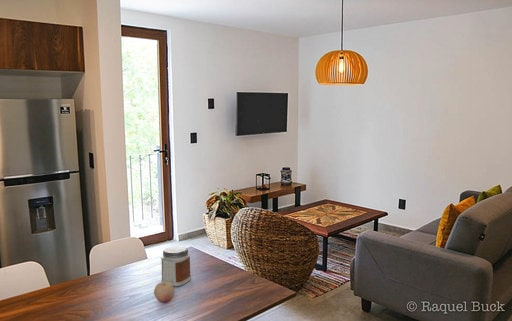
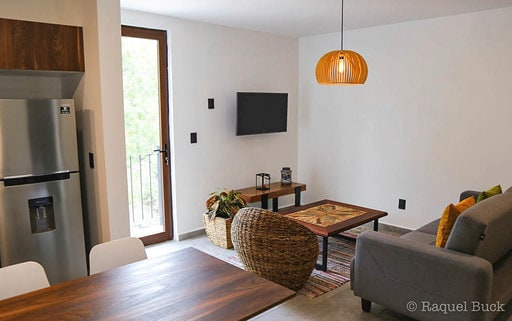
- fruit [153,282,175,303]
- jar [160,245,192,287]
